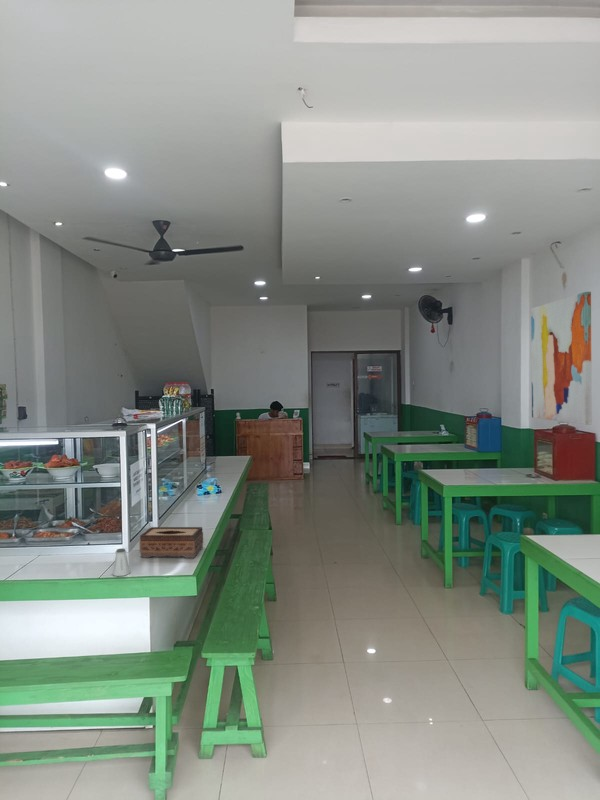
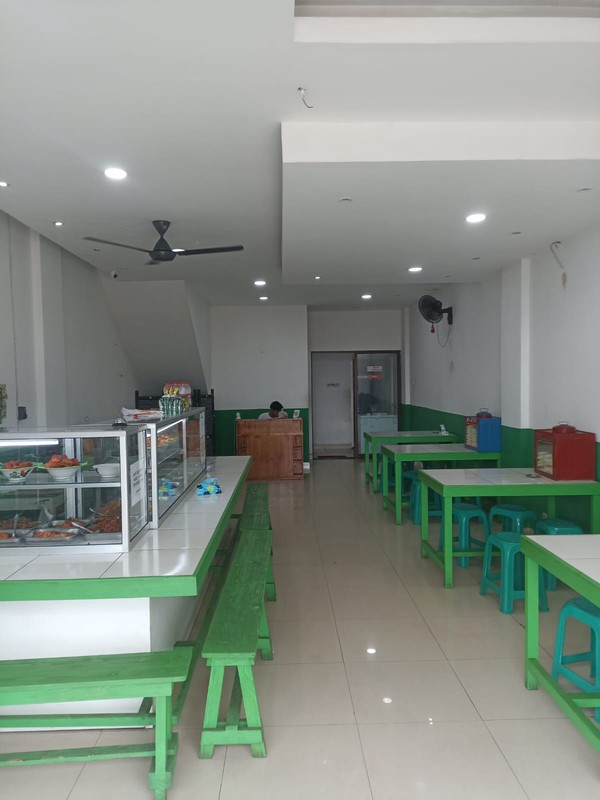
- saltshaker [112,547,131,577]
- tissue box [139,526,204,559]
- wall art [530,291,593,426]
